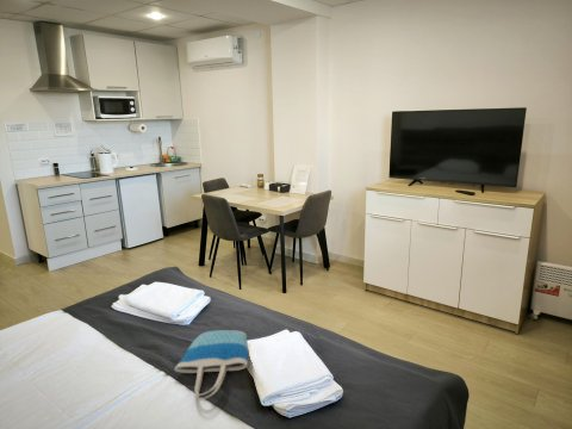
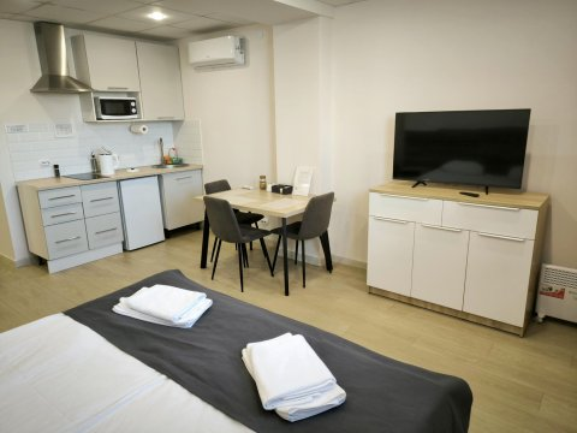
- tote bag [173,329,249,402]
